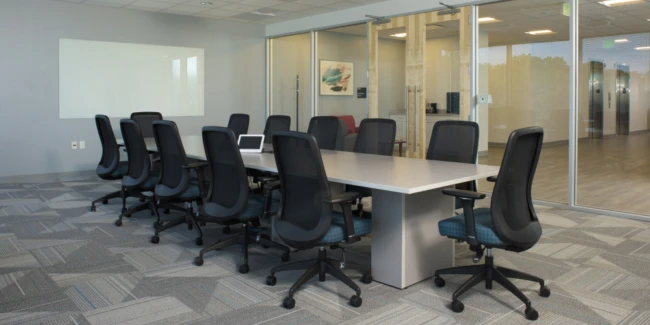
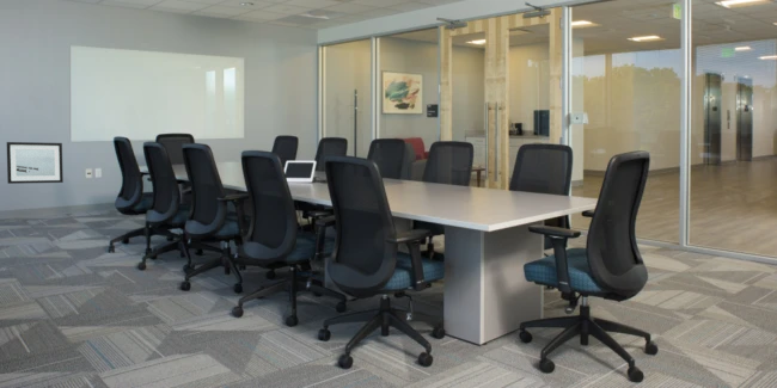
+ wall art [6,141,65,185]
